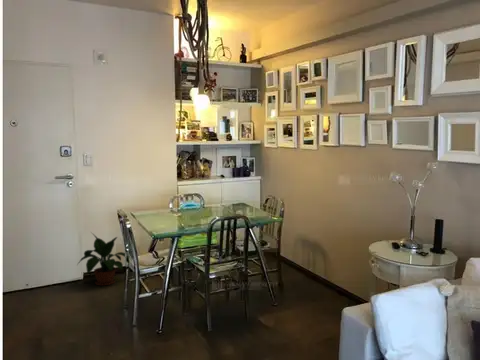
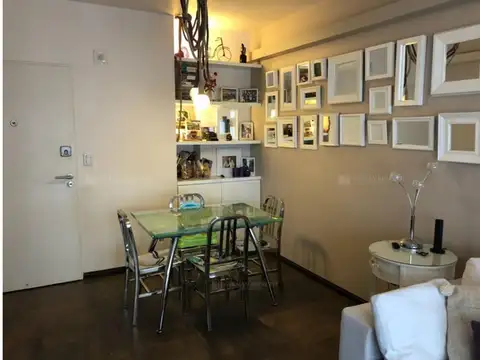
- potted plant [76,232,126,286]
